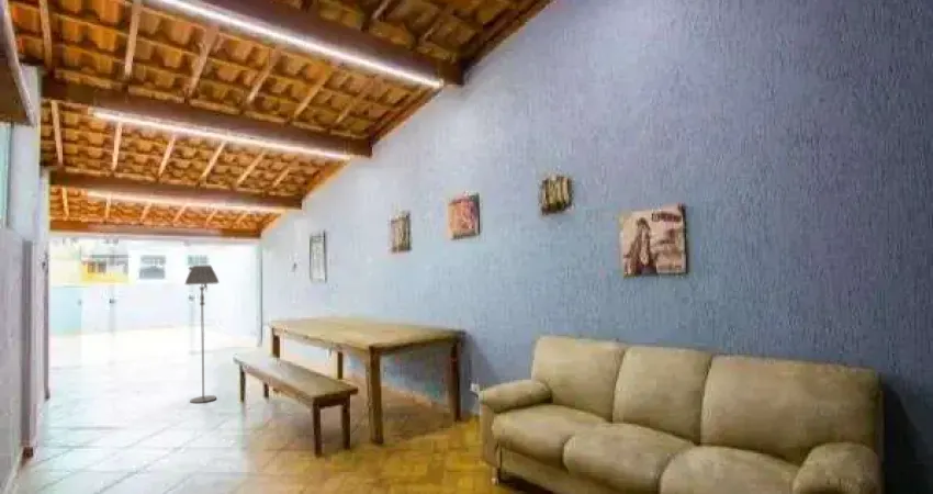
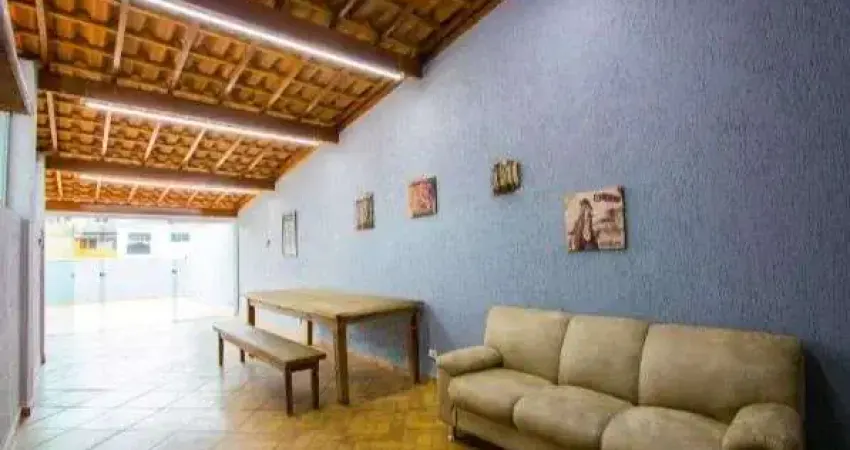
- floor lamp [184,263,220,404]
